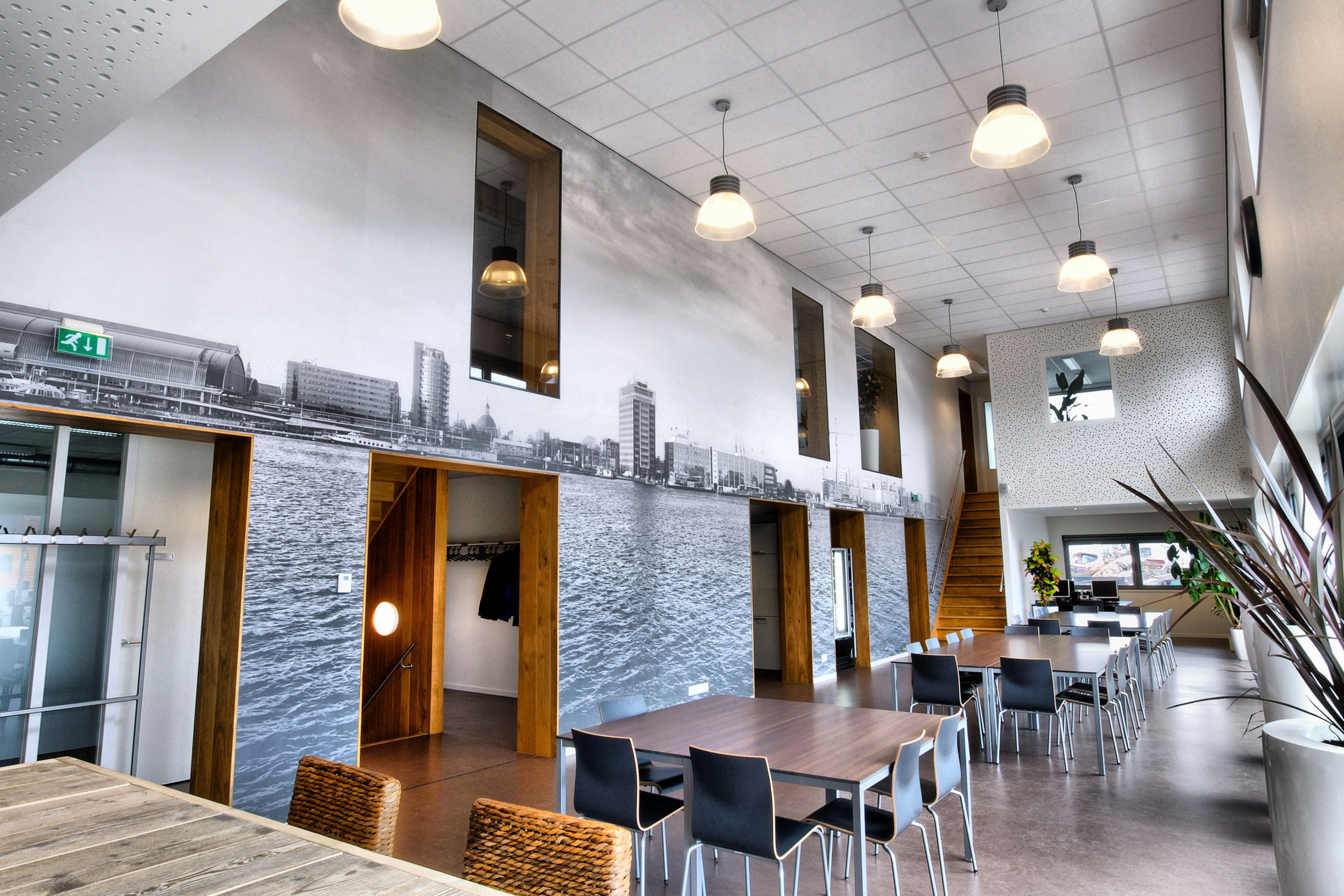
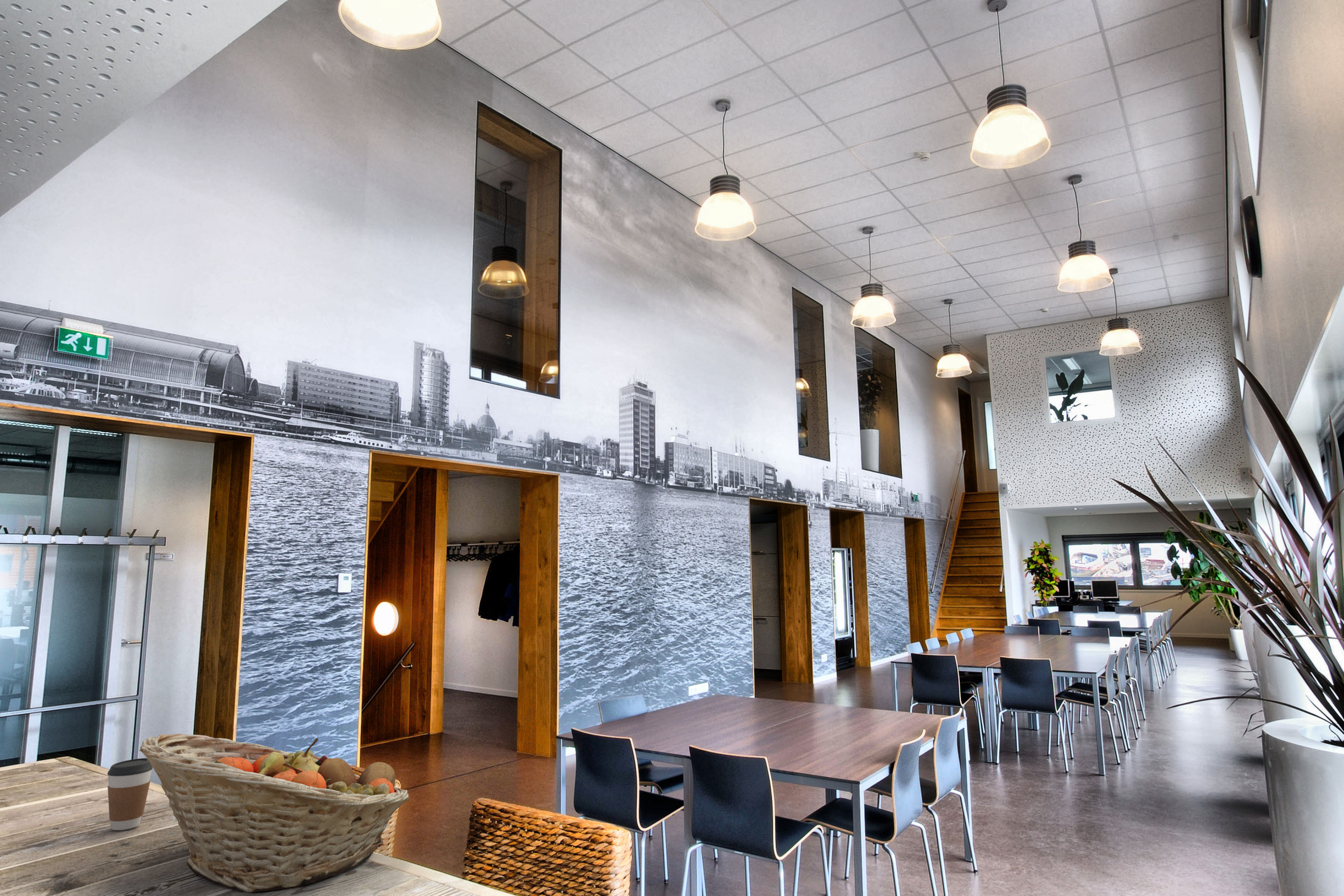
+ coffee cup [107,758,153,831]
+ fruit basket [139,733,410,893]
